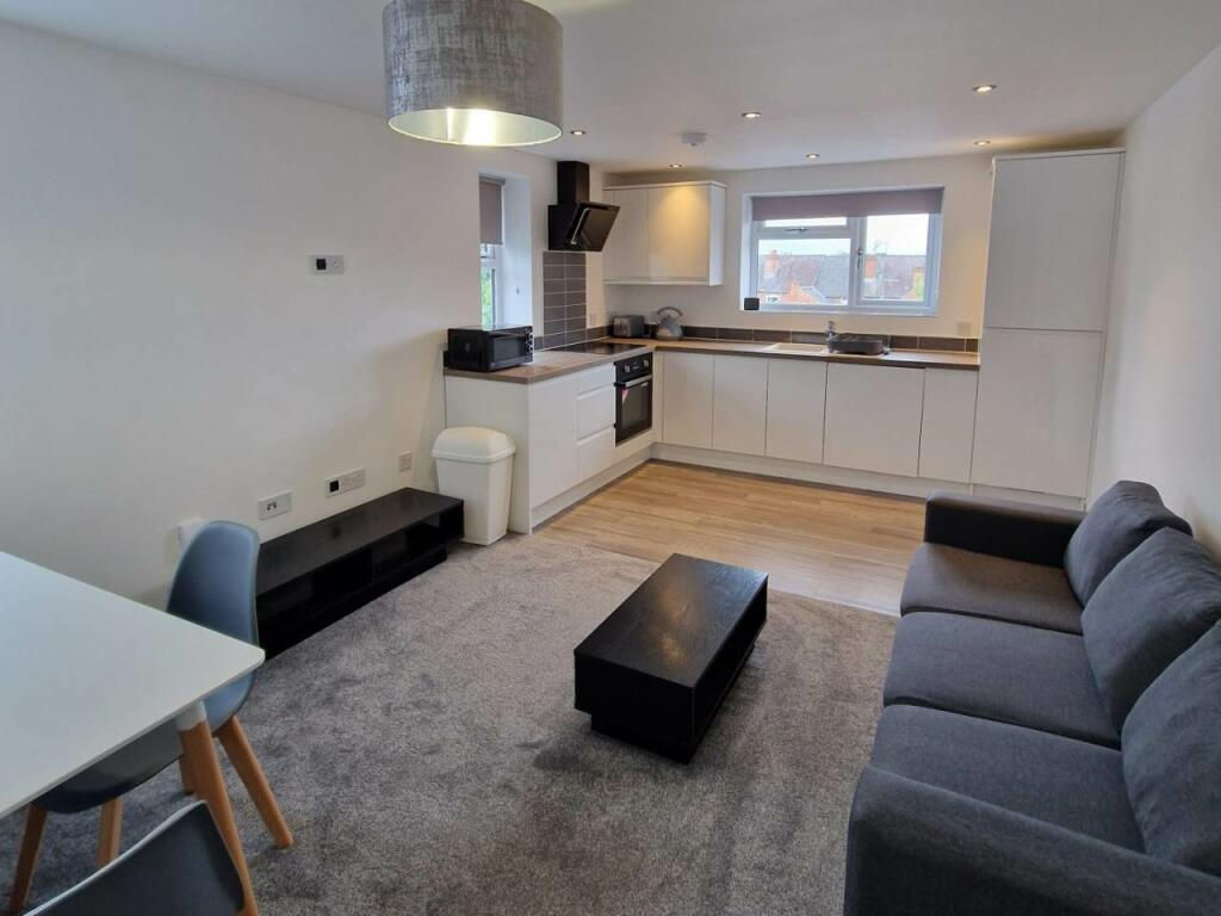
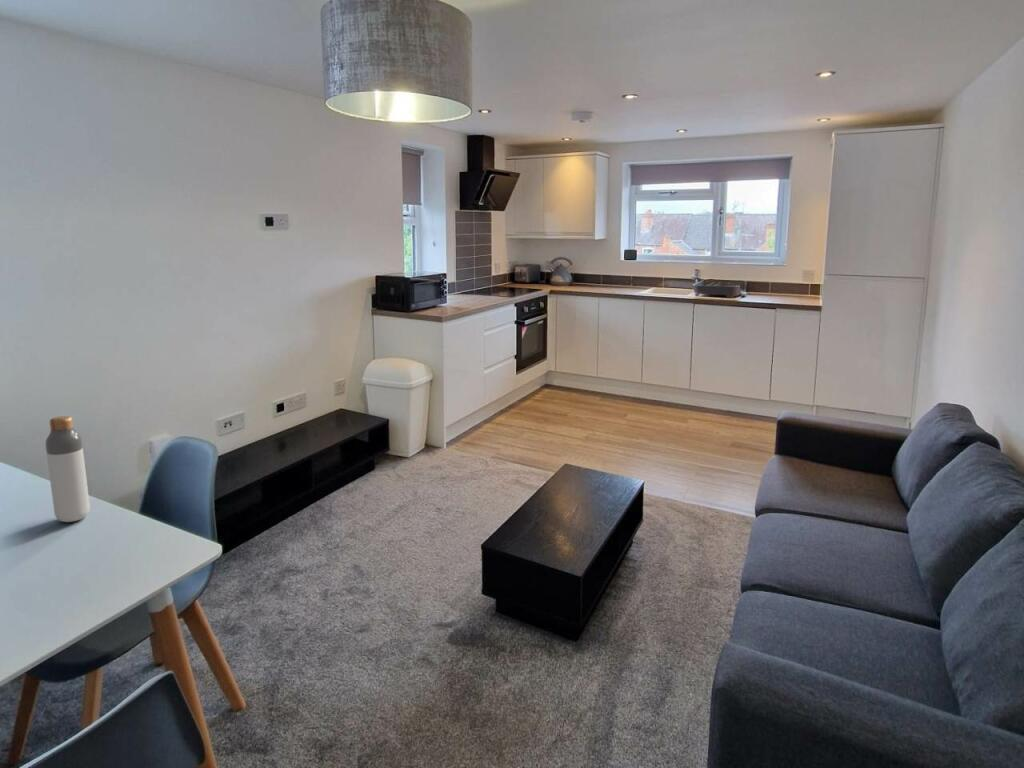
+ bottle [44,415,91,523]
